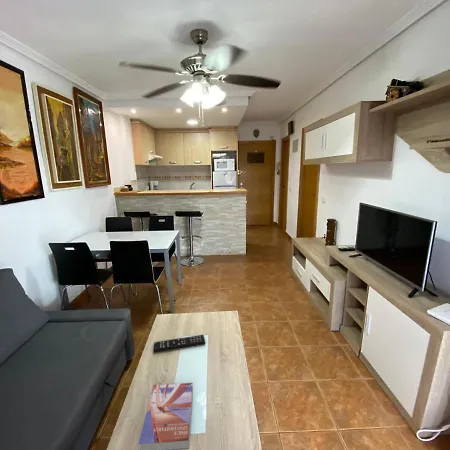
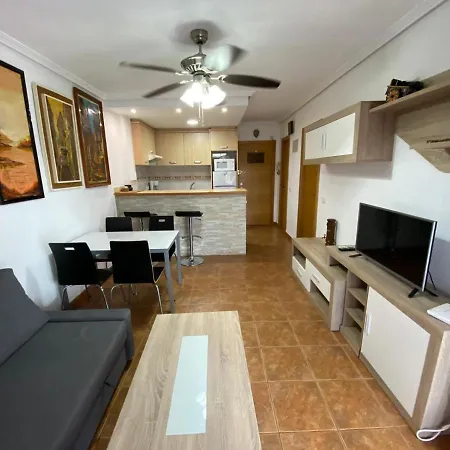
- textbook [137,382,194,450]
- remote control [152,334,206,353]
